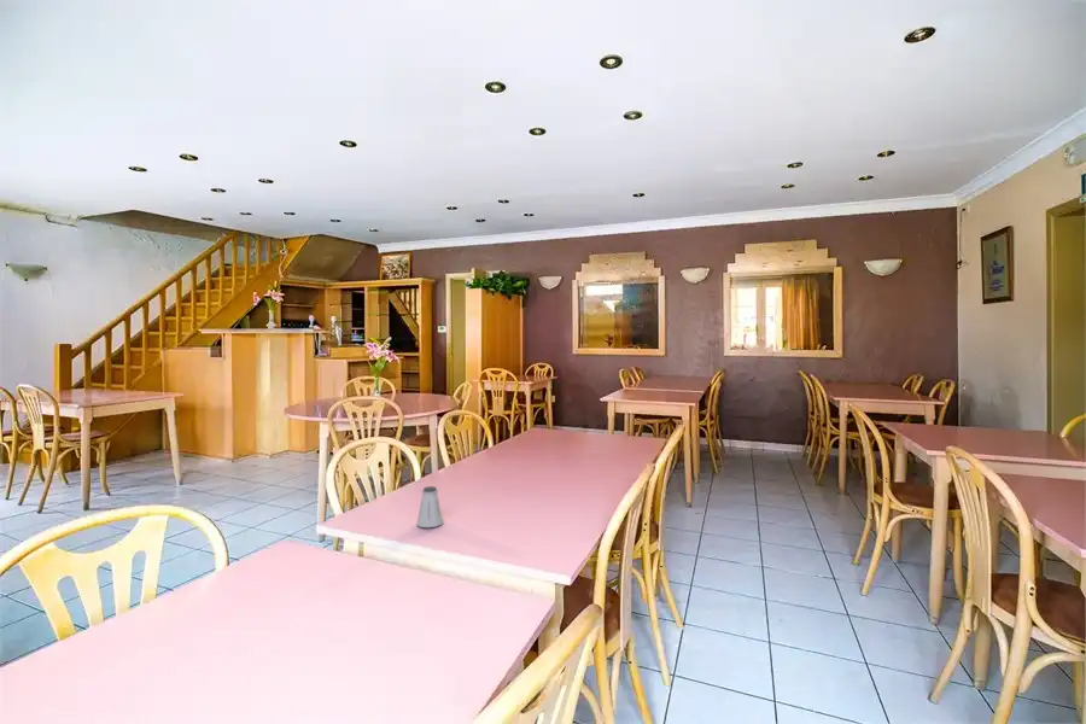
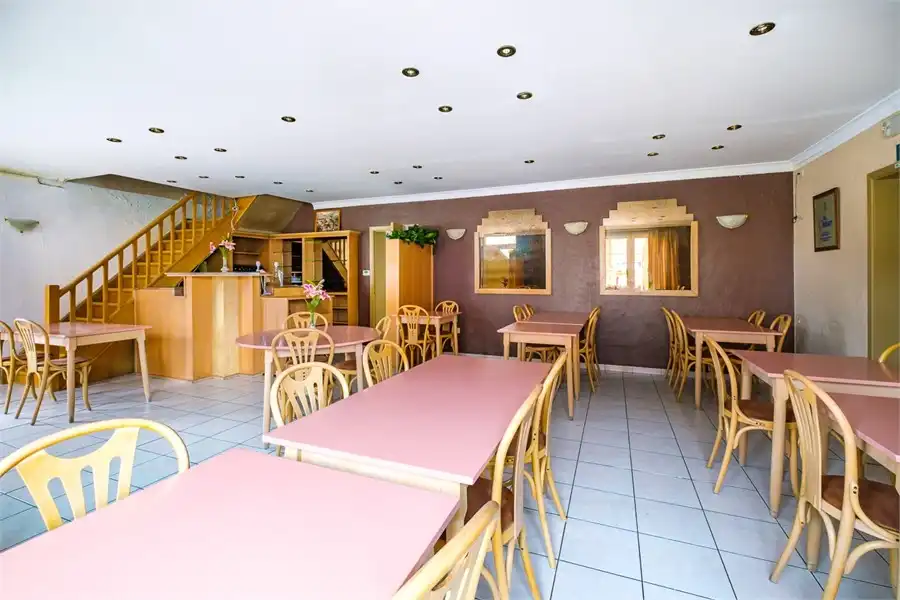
- saltshaker [416,485,444,529]
